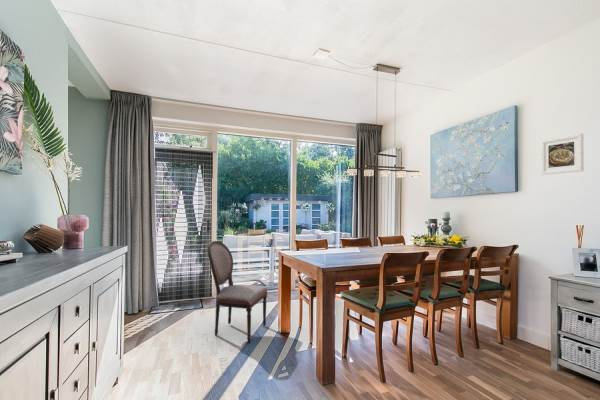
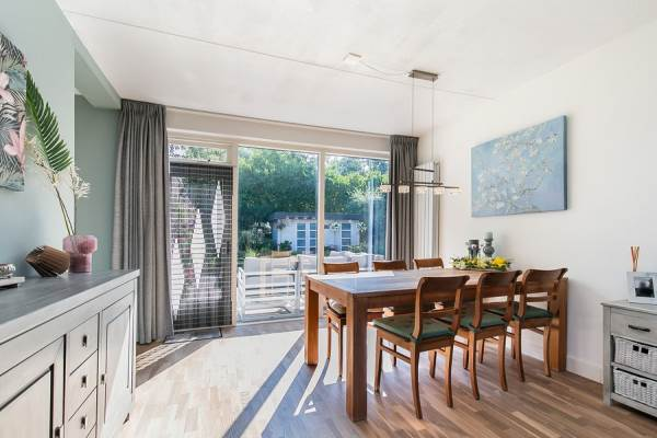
- dining chair [206,240,268,344]
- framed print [540,132,585,176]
